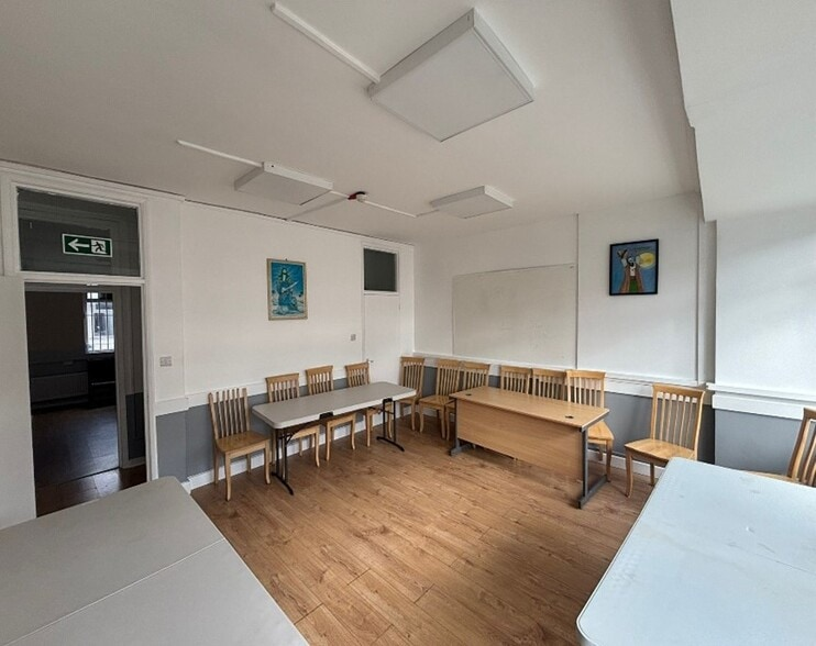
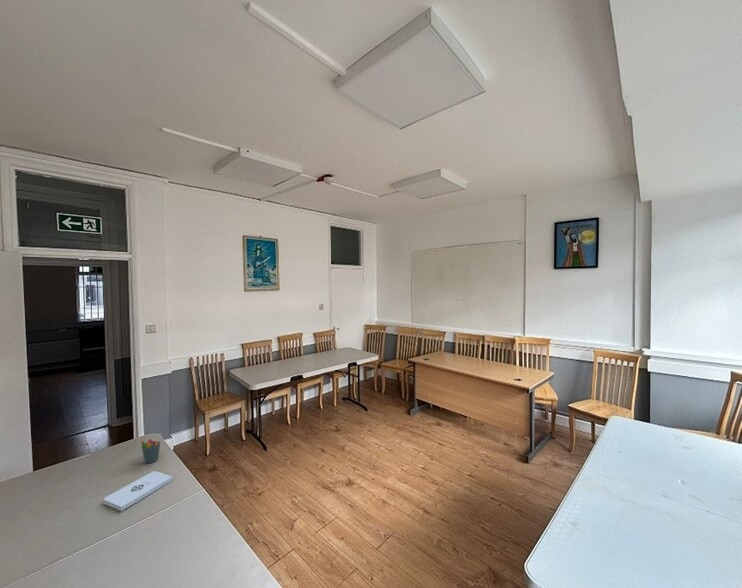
+ pen holder [140,433,162,464]
+ notepad [103,470,174,512]
